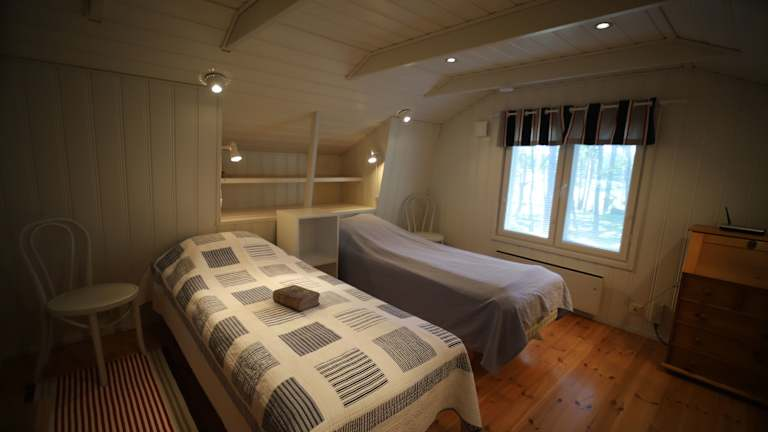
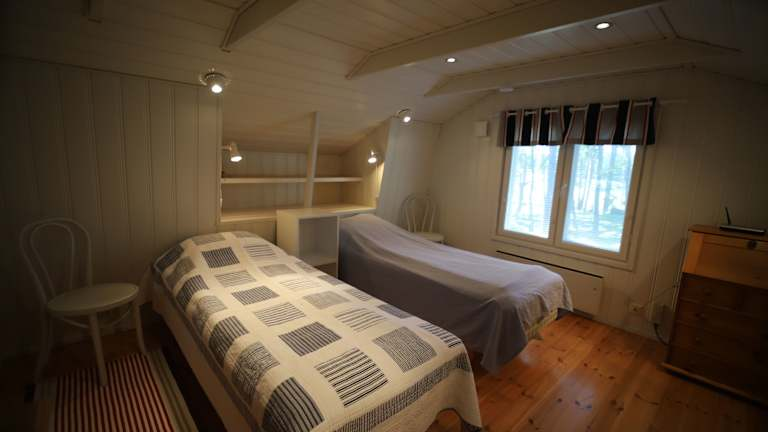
- book [272,284,321,312]
